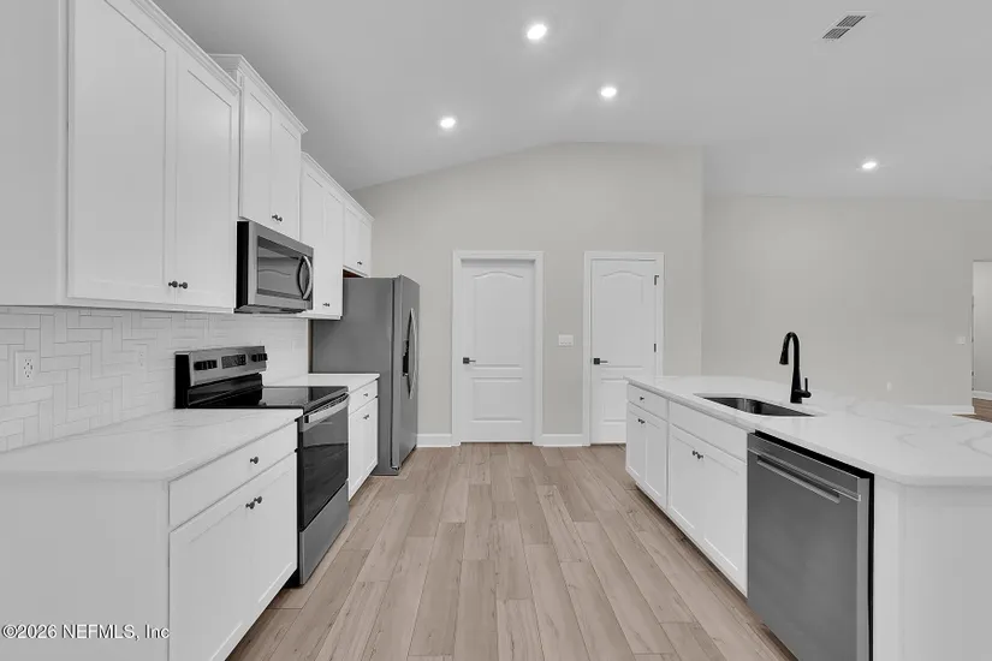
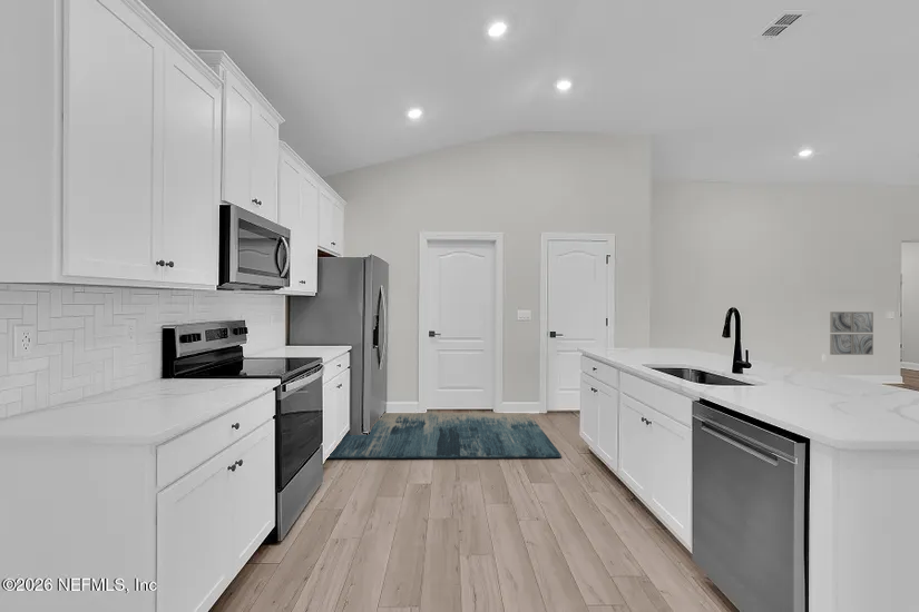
+ wall art [829,310,874,356]
+ rug [326,412,563,460]
